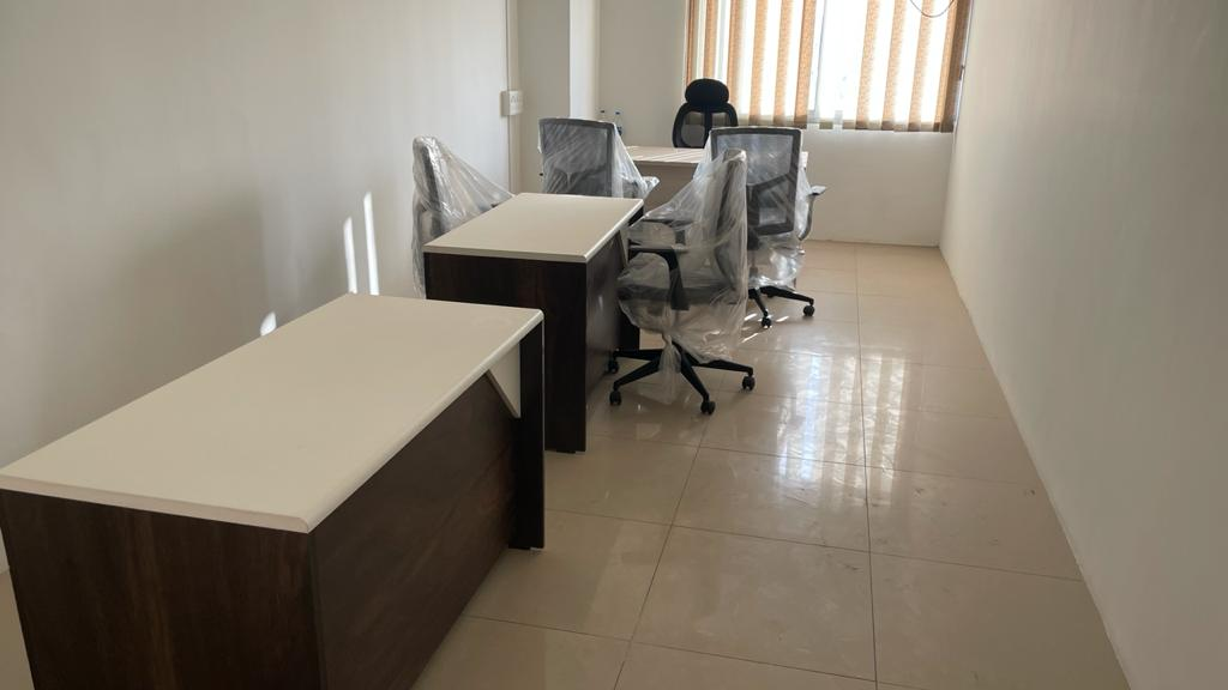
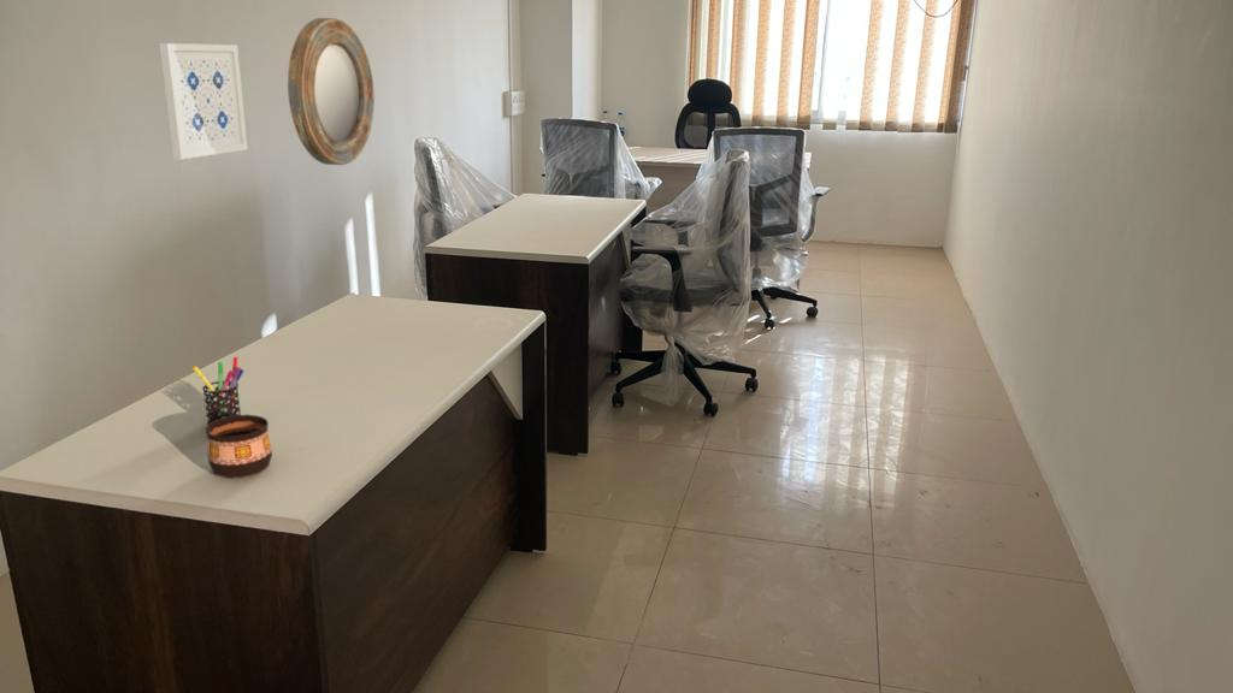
+ cup [205,414,273,479]
+ wall art [159,42,249,160]
+ home mirror [287,17,376,166]
+ pen holder [191,356,246,426]
